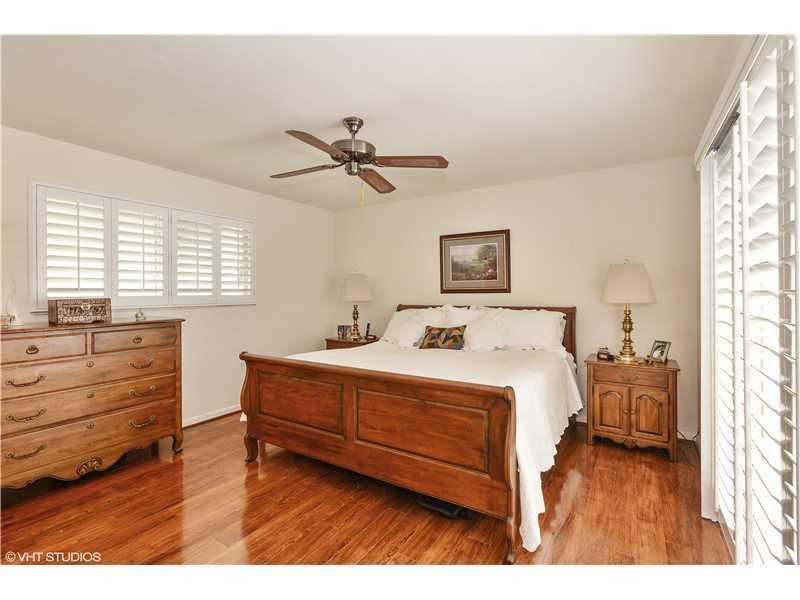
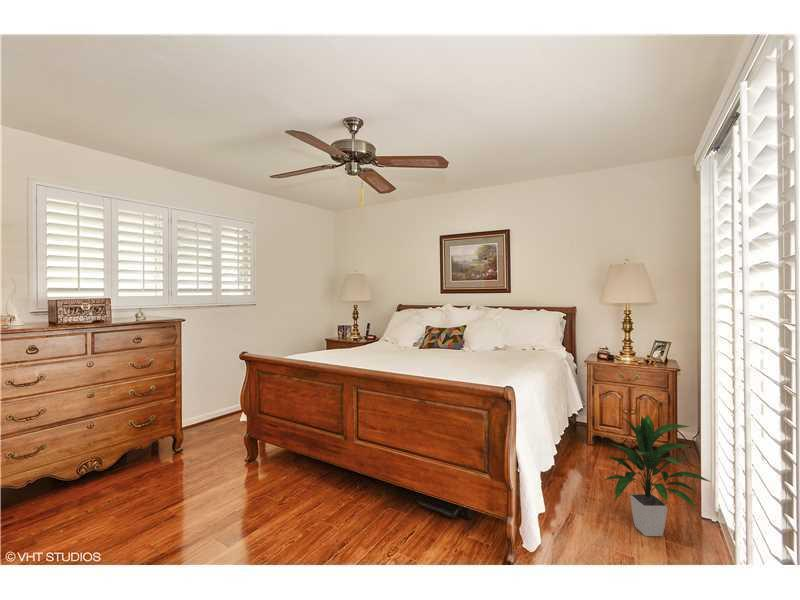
+ indoor plant [602,414,712,537]
